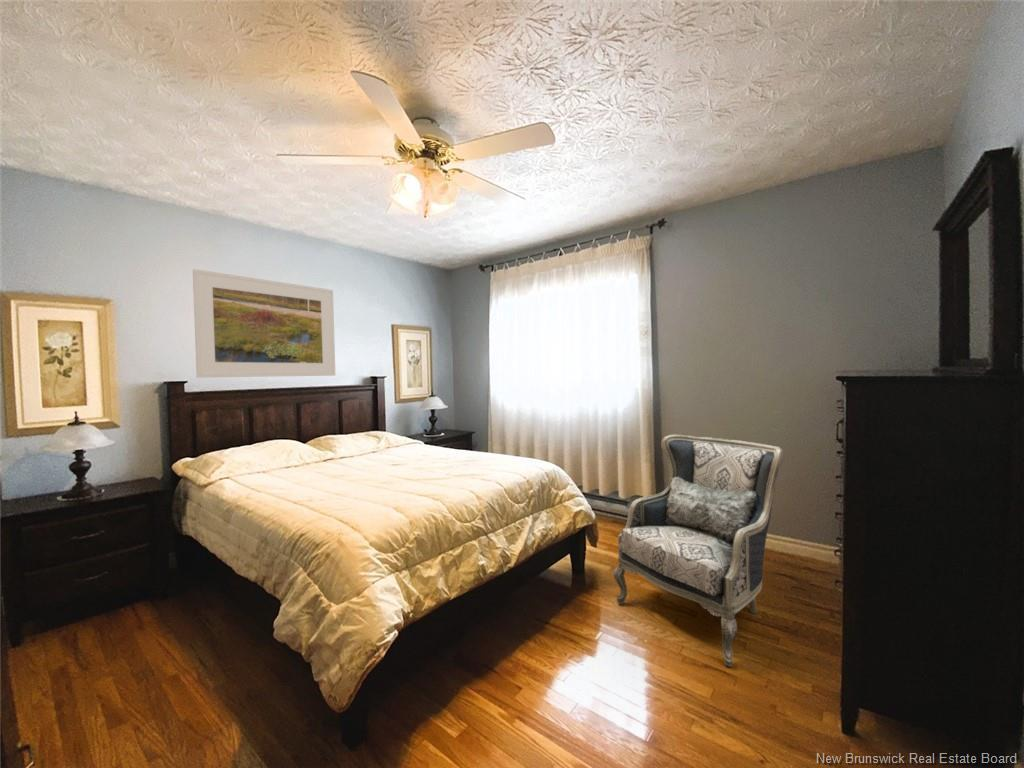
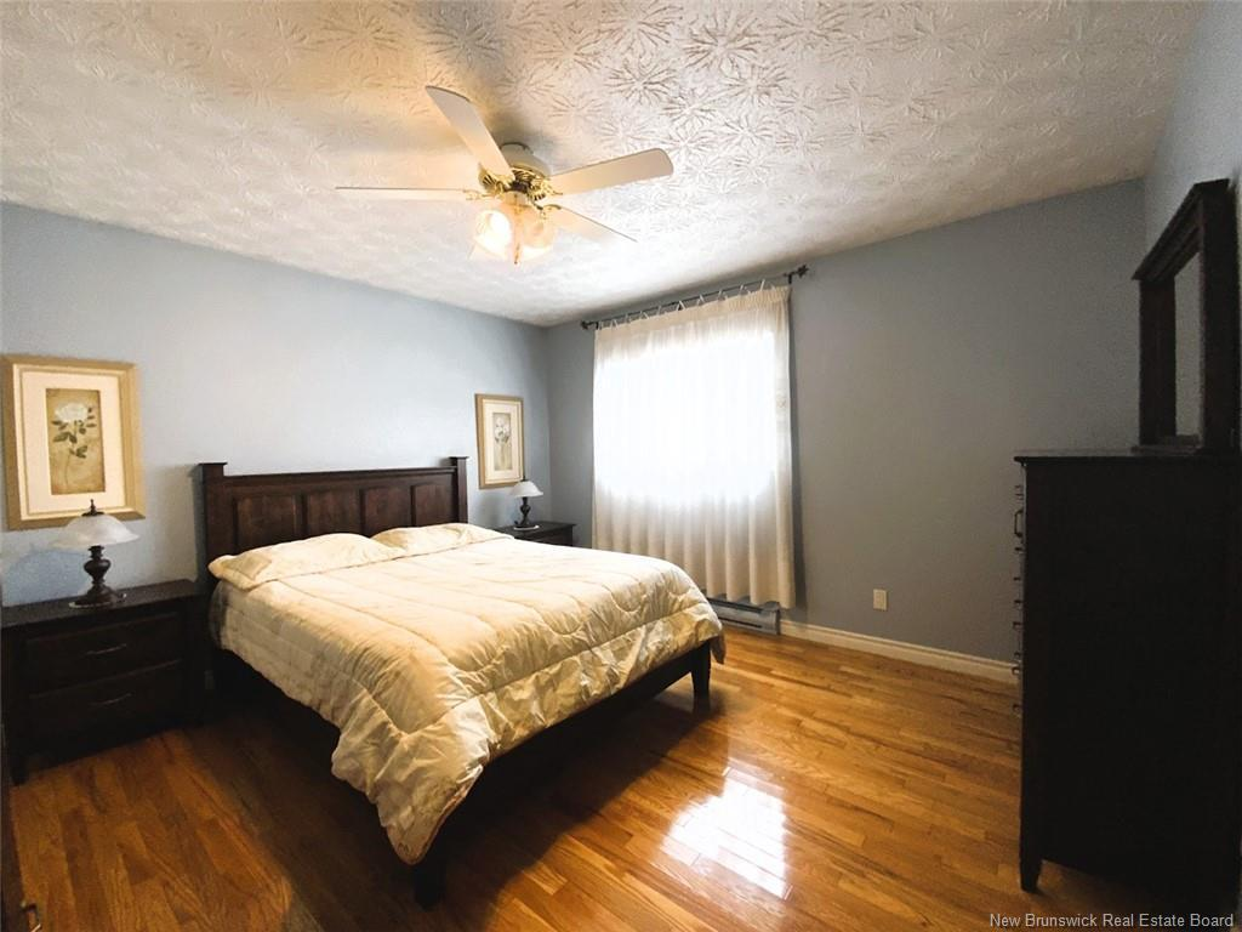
- armchair [612,433,784,668]
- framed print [192,268,336,379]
